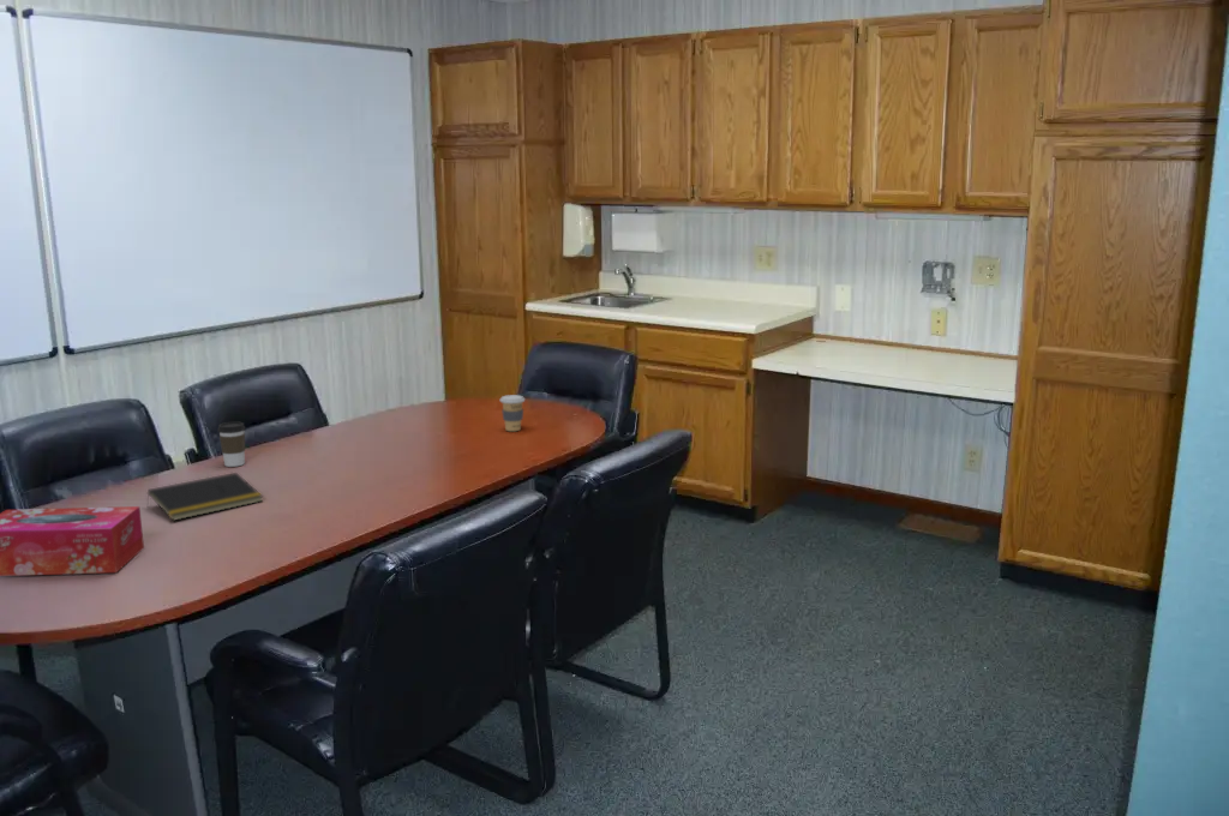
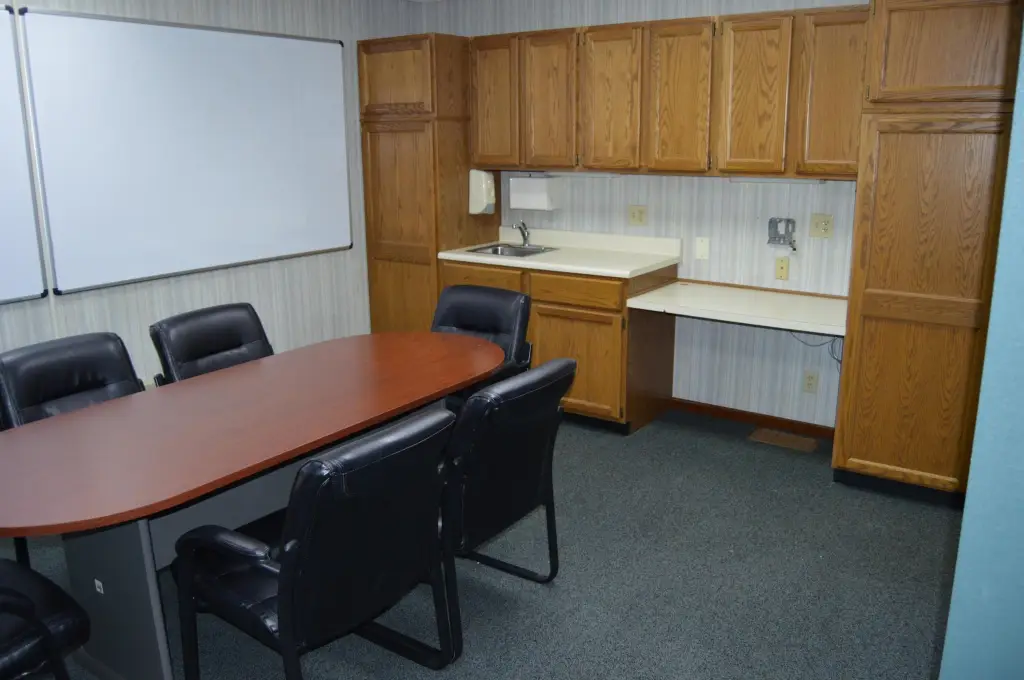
- coffee cup [499,394,526,432]
- tissue box [0,505,145,577]
- notepad [146,472,264,522]
- coffee cup [217,421,246,468]
